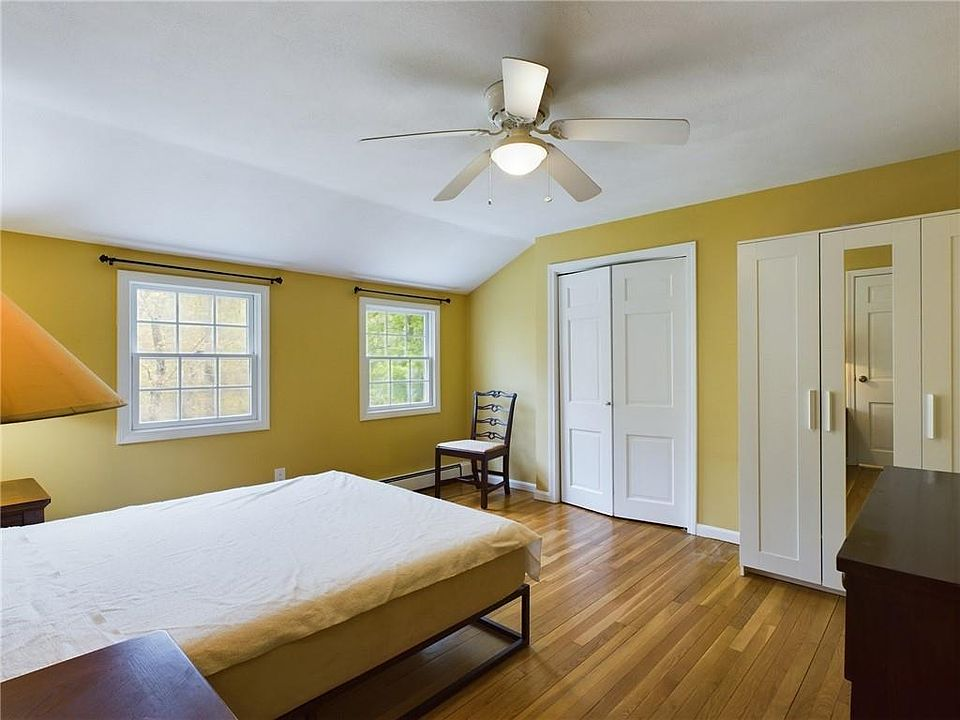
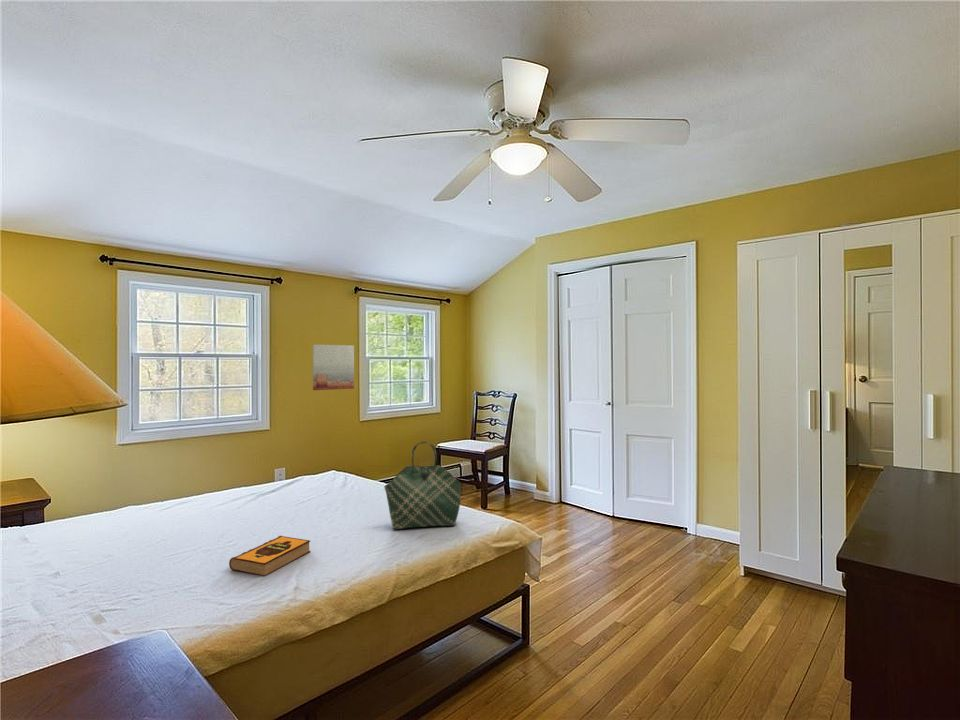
+ hardback book [228,535,312,578]
+ tote bag [383,441,462,530]
+ wall art [312,344,355,391]
